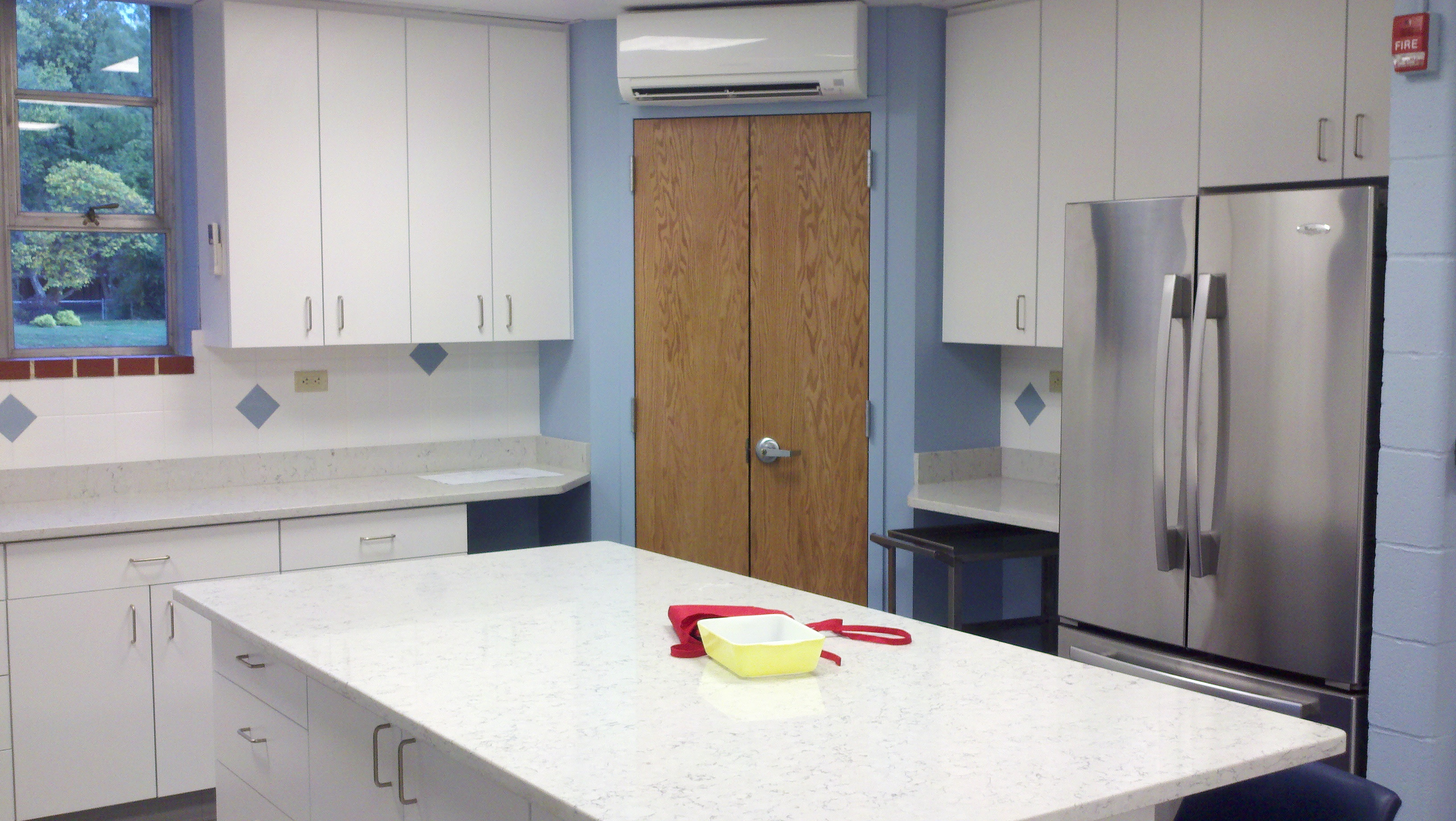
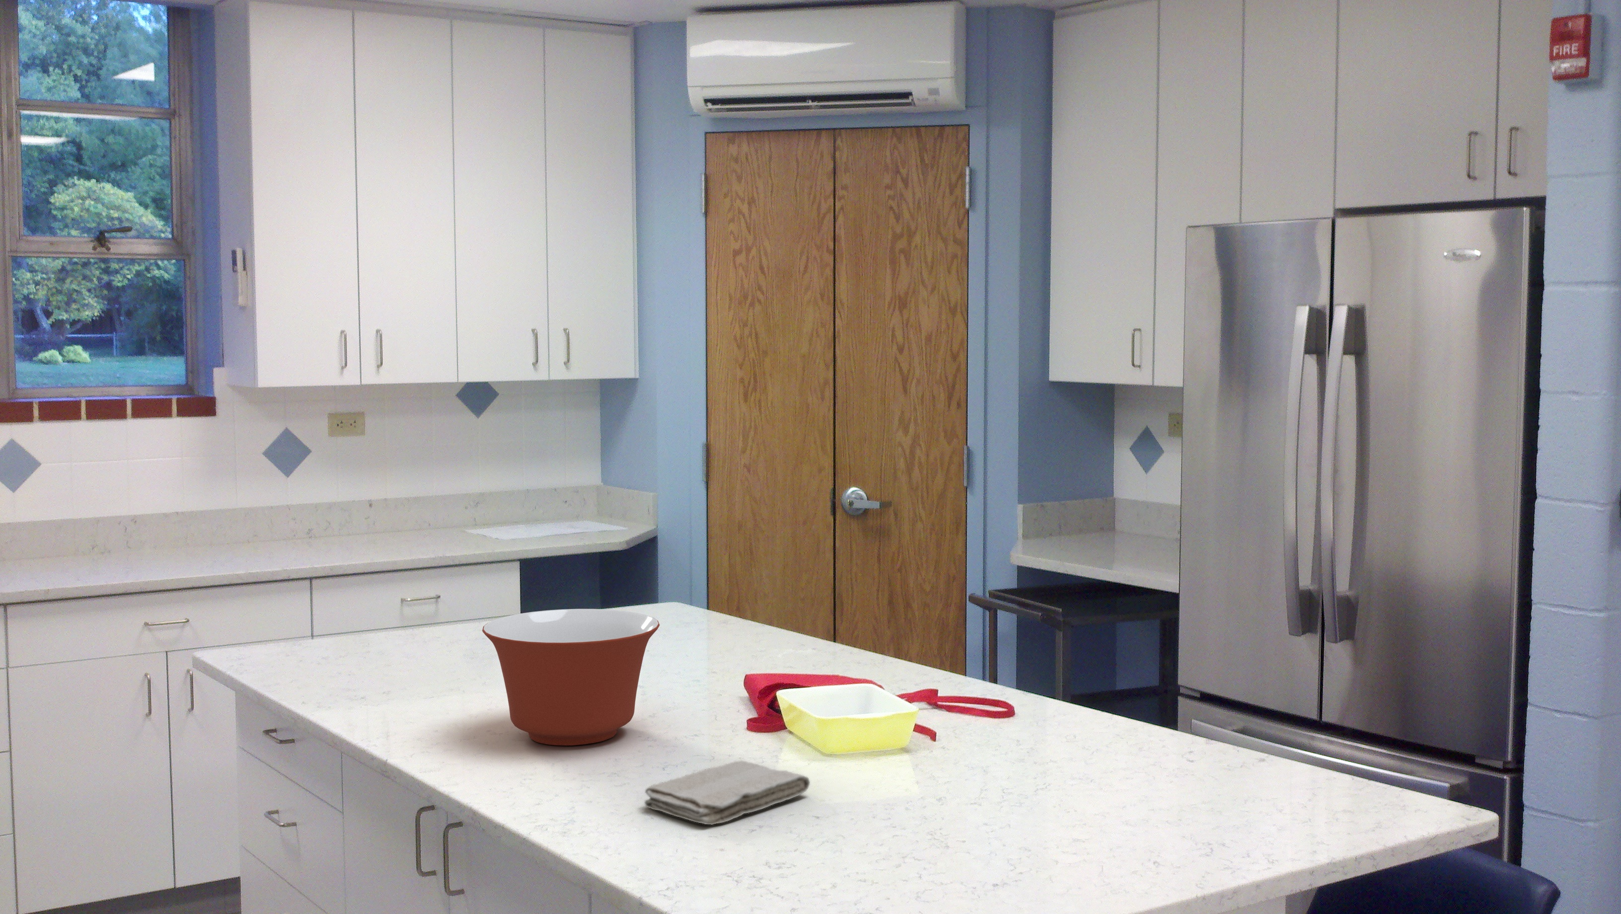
+ mixing bowl [482,609,660,746]
+ washcloth [645,760,810,826]
